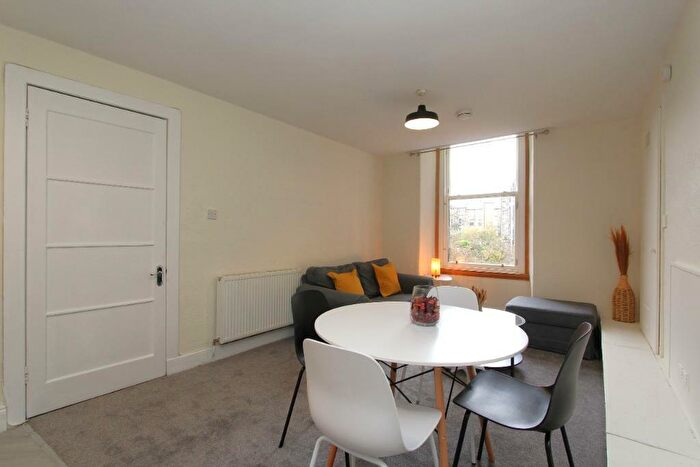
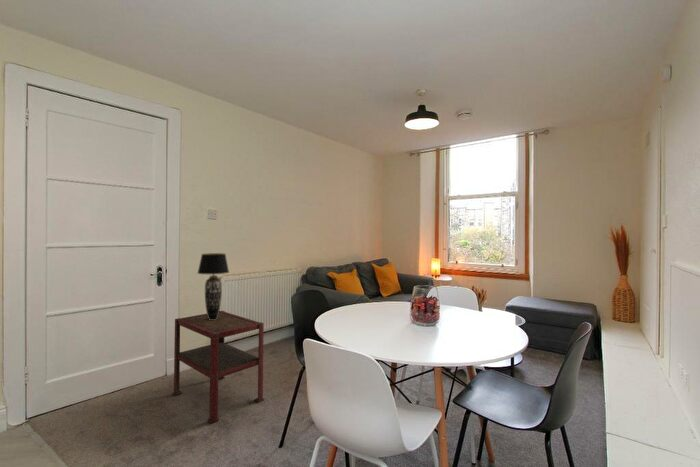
+ table lamp [197,252,230,320]
+ side table [171,310,265,424]
